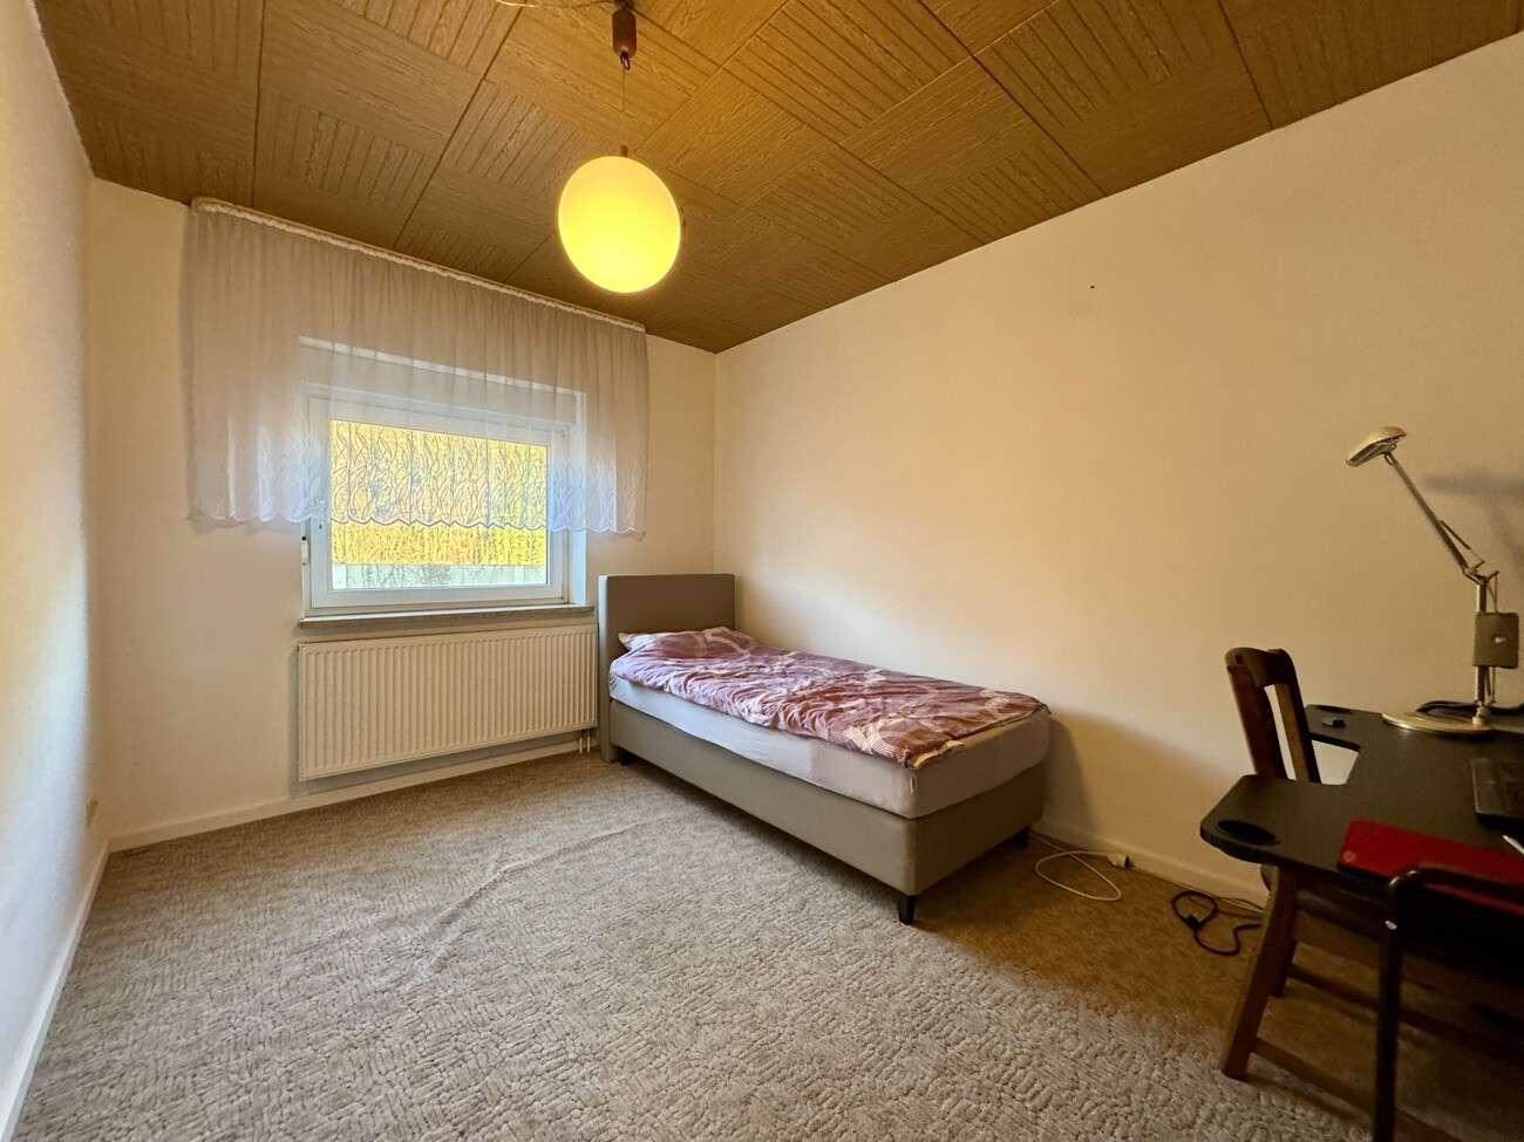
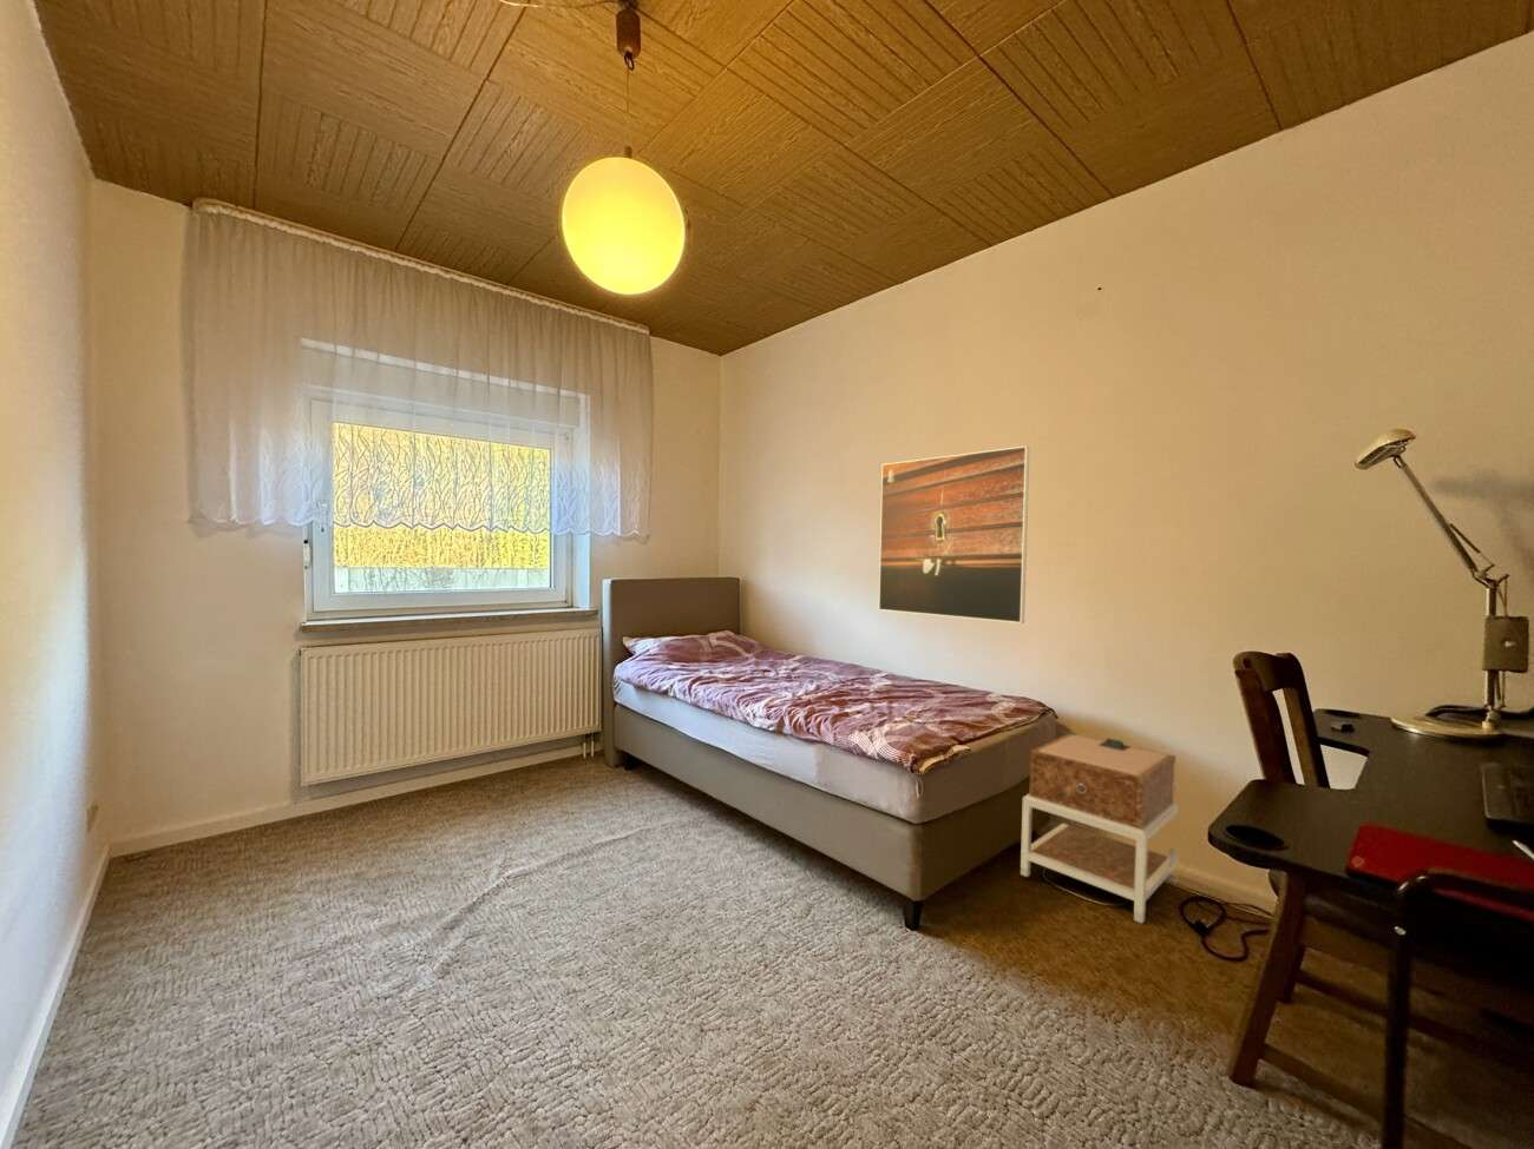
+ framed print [878,445,1030,624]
+ nightstand [1019,733,1179,925]
